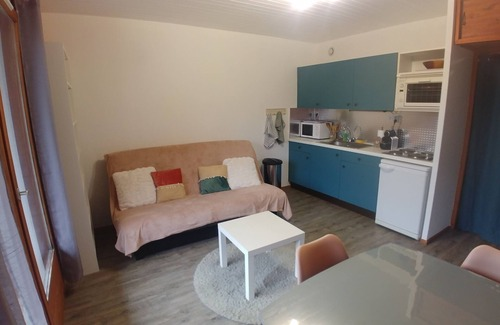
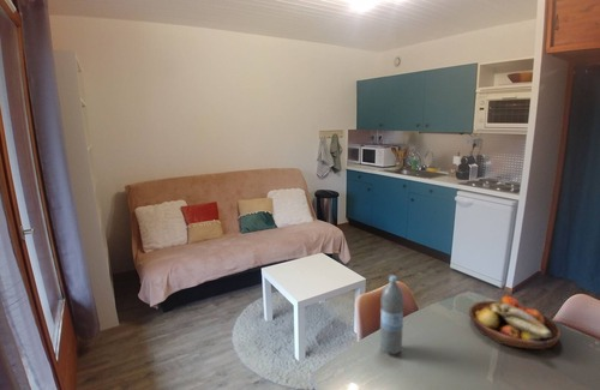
+ fruit bowl [468,295,562,350]
+ water bottle [379,274,406,355]
